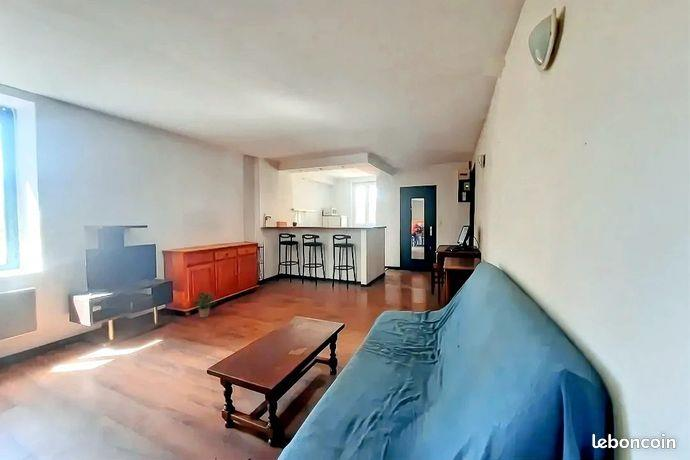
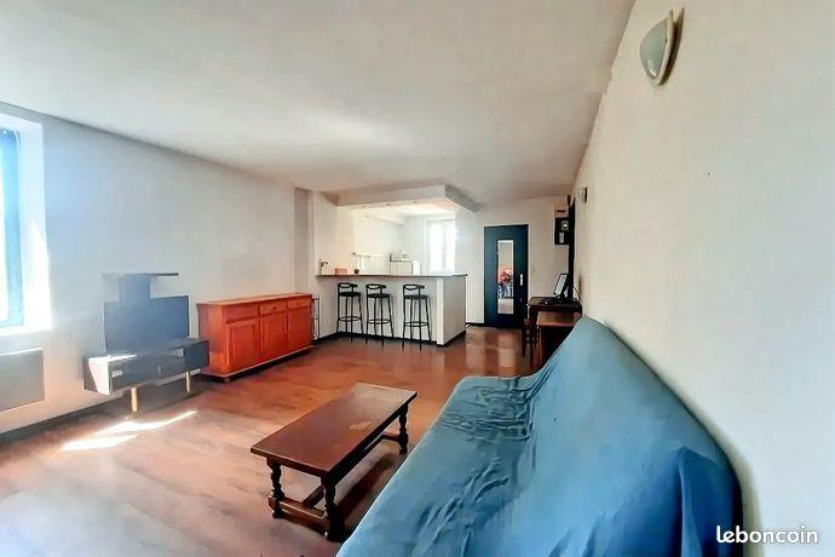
- potted plant [191,291,218,318]
